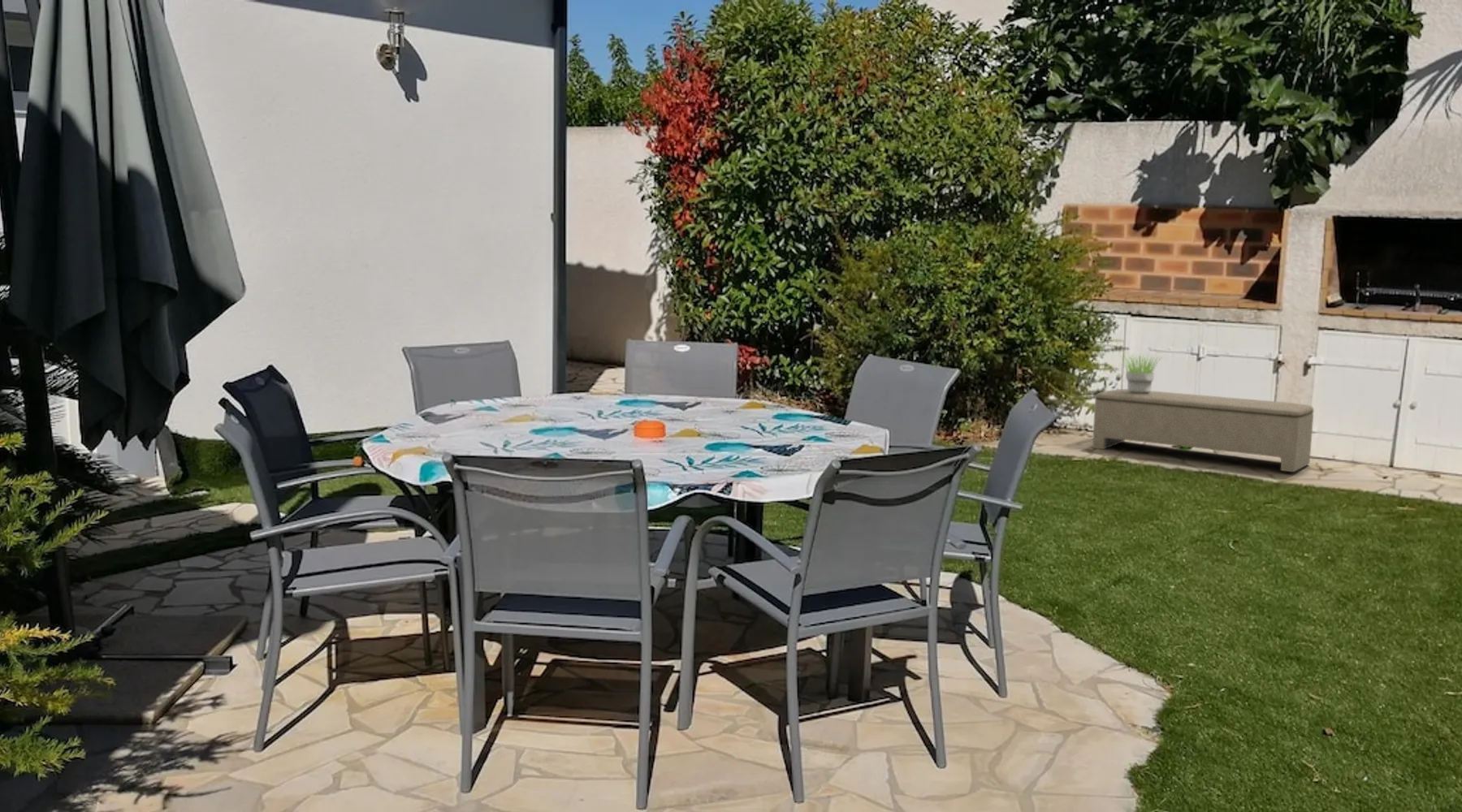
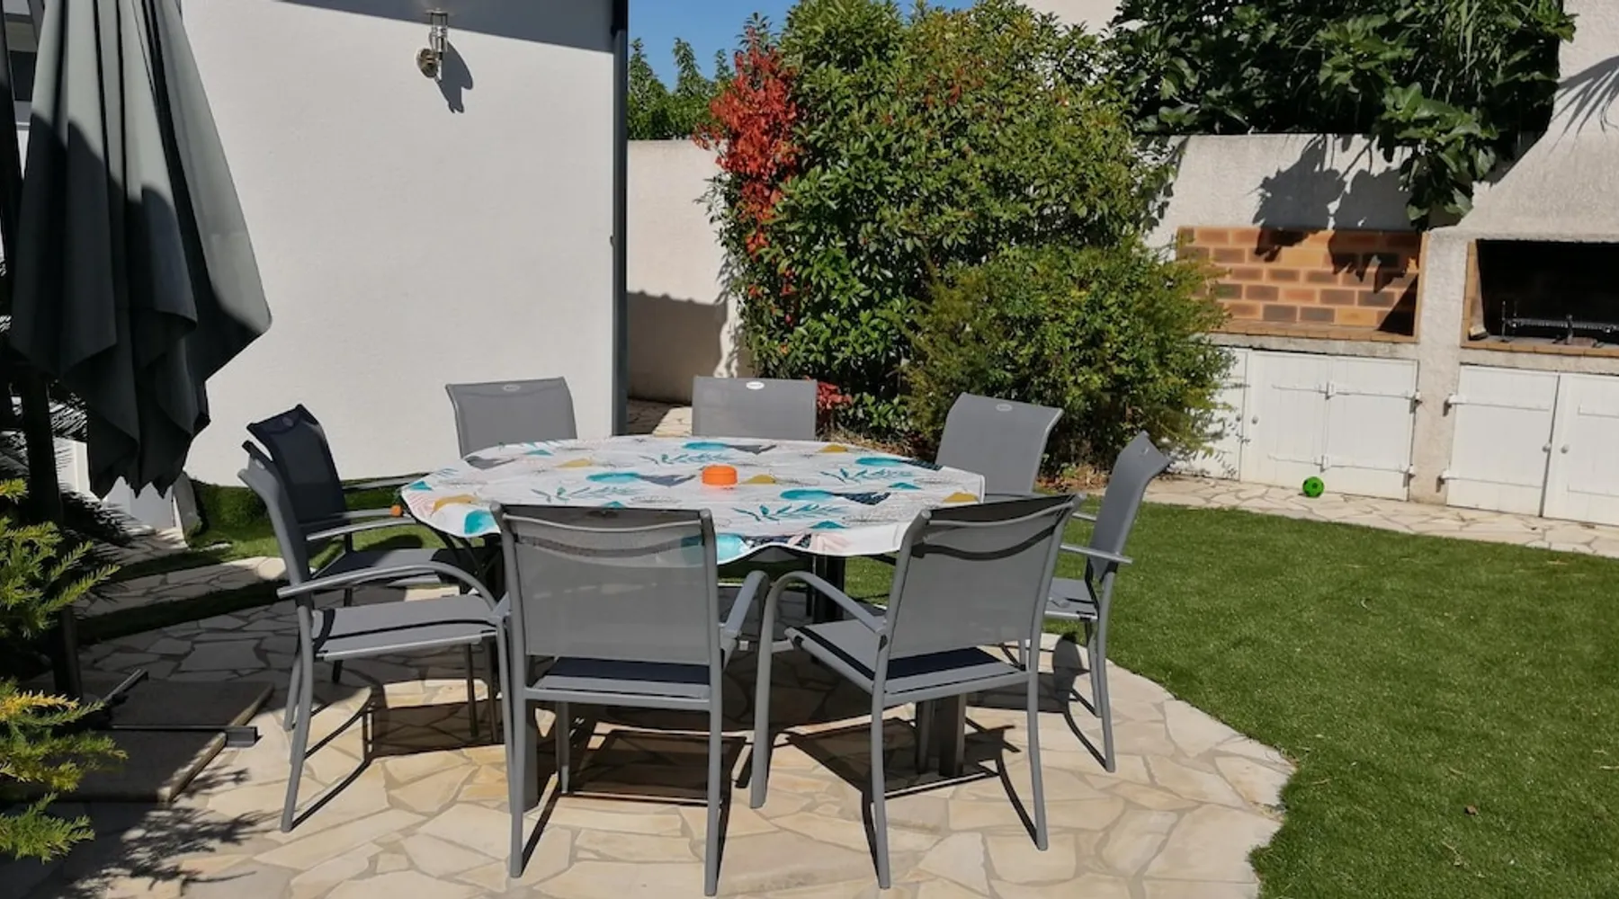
- potted plant [1117,352,1163,393]
- bench [1092,388,1314,473]
